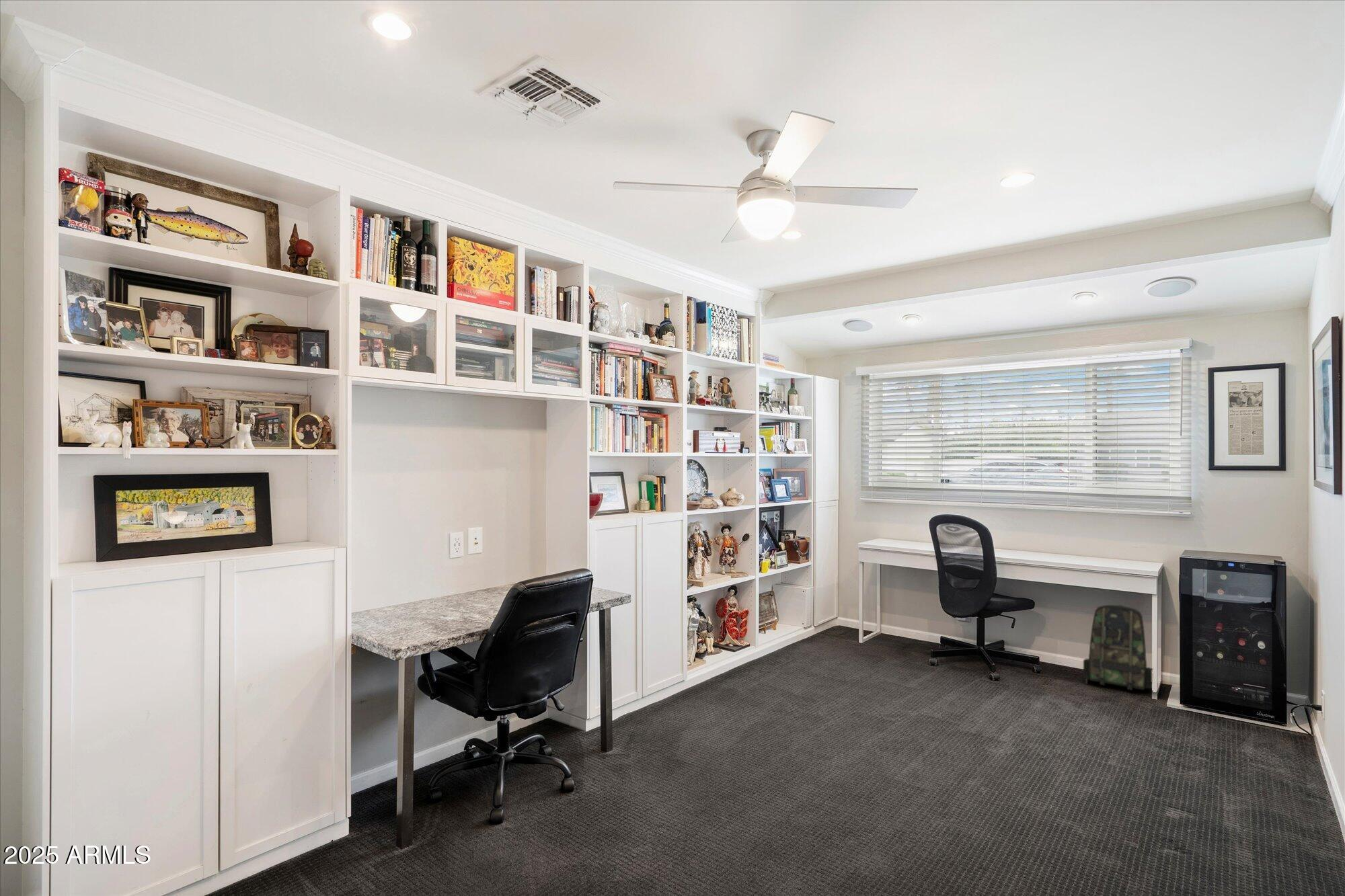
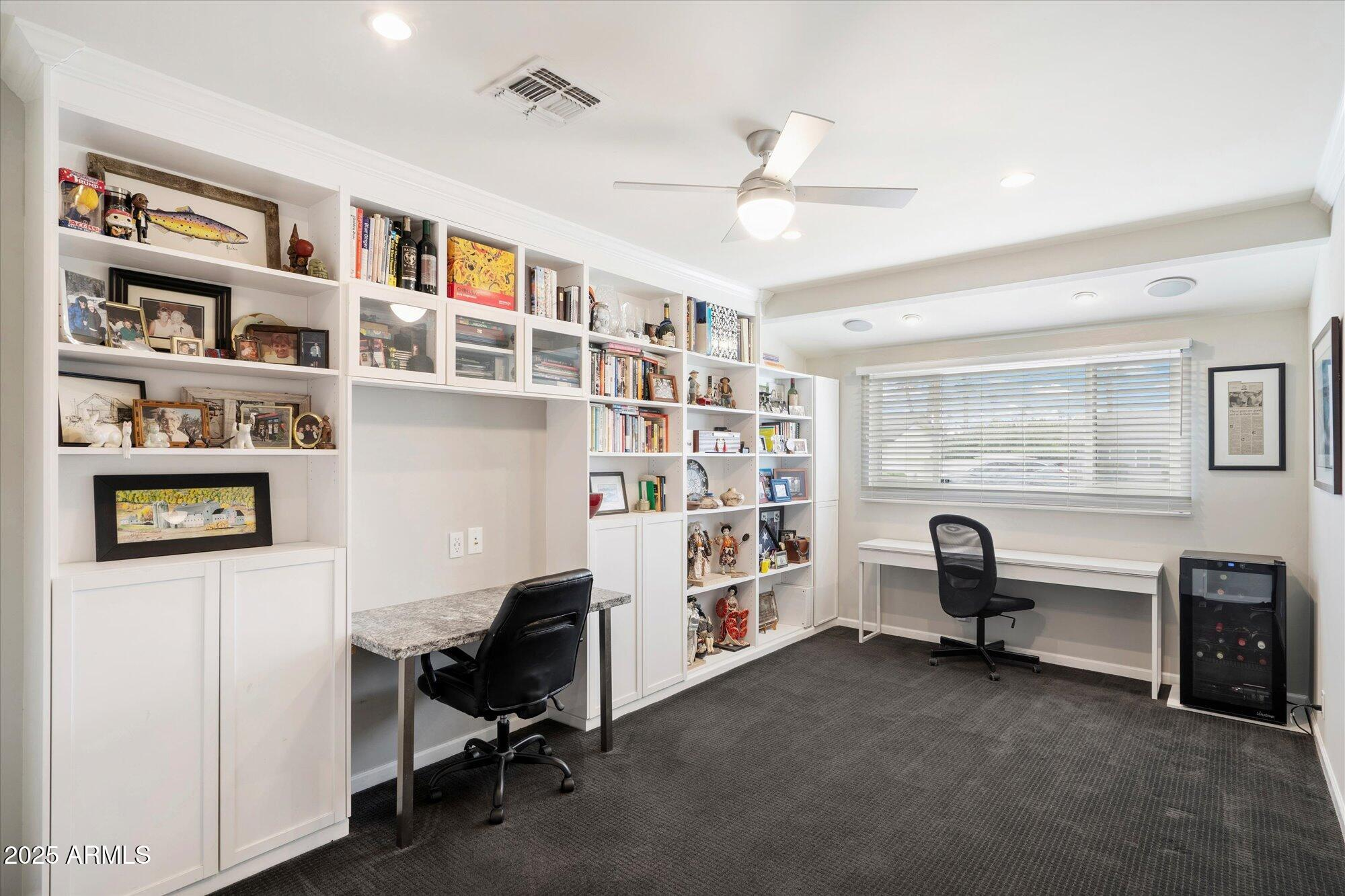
- backpack [1083,604,1153,691]
